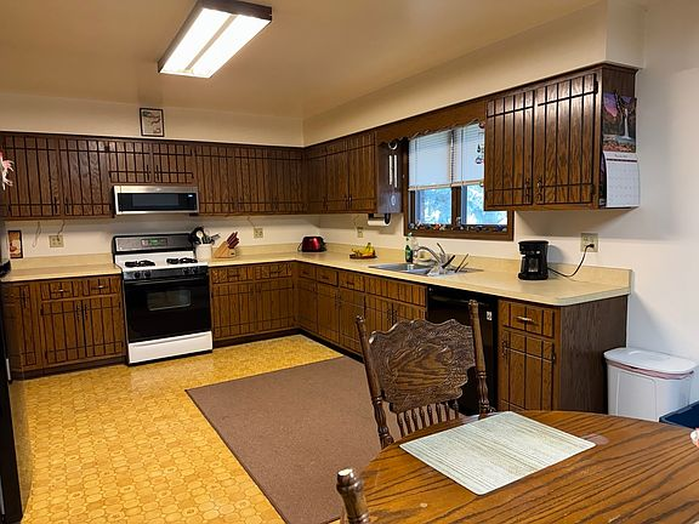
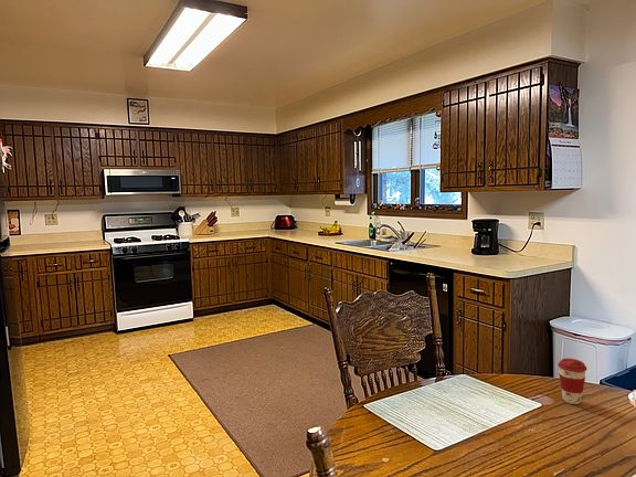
+ coffee cup [556,358,587,405]
